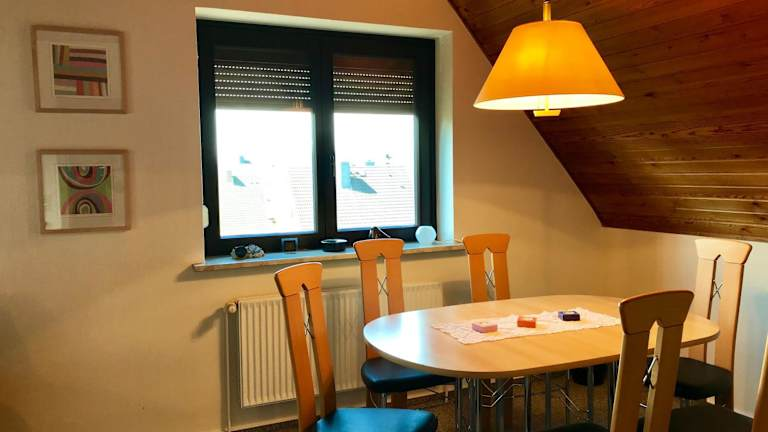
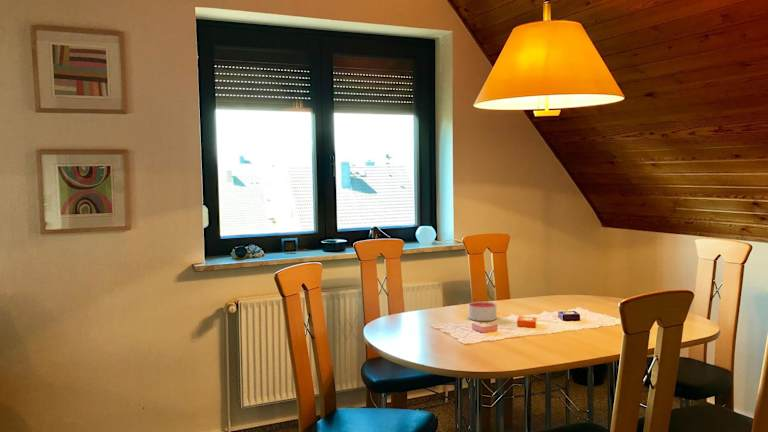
+ candle [468,301,497,322]
